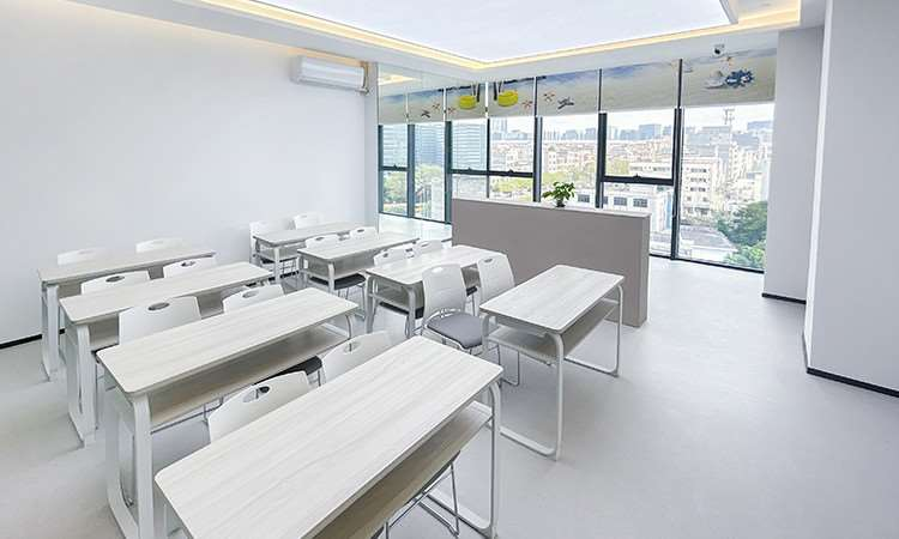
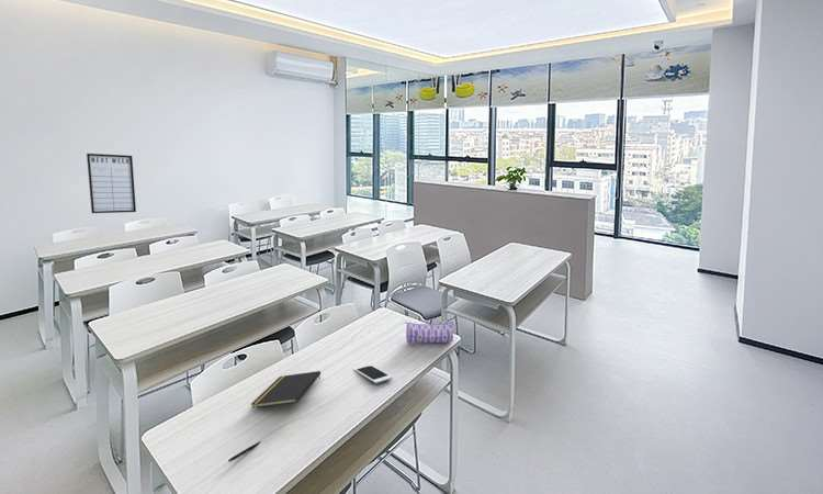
+ pencil case [404,321,454,344]
+ cell phone [352,364,393,384]
+ notepad [250,370,322,409]
+ writing board [86,153,137,214]
+ pen [227,440,262,463]
